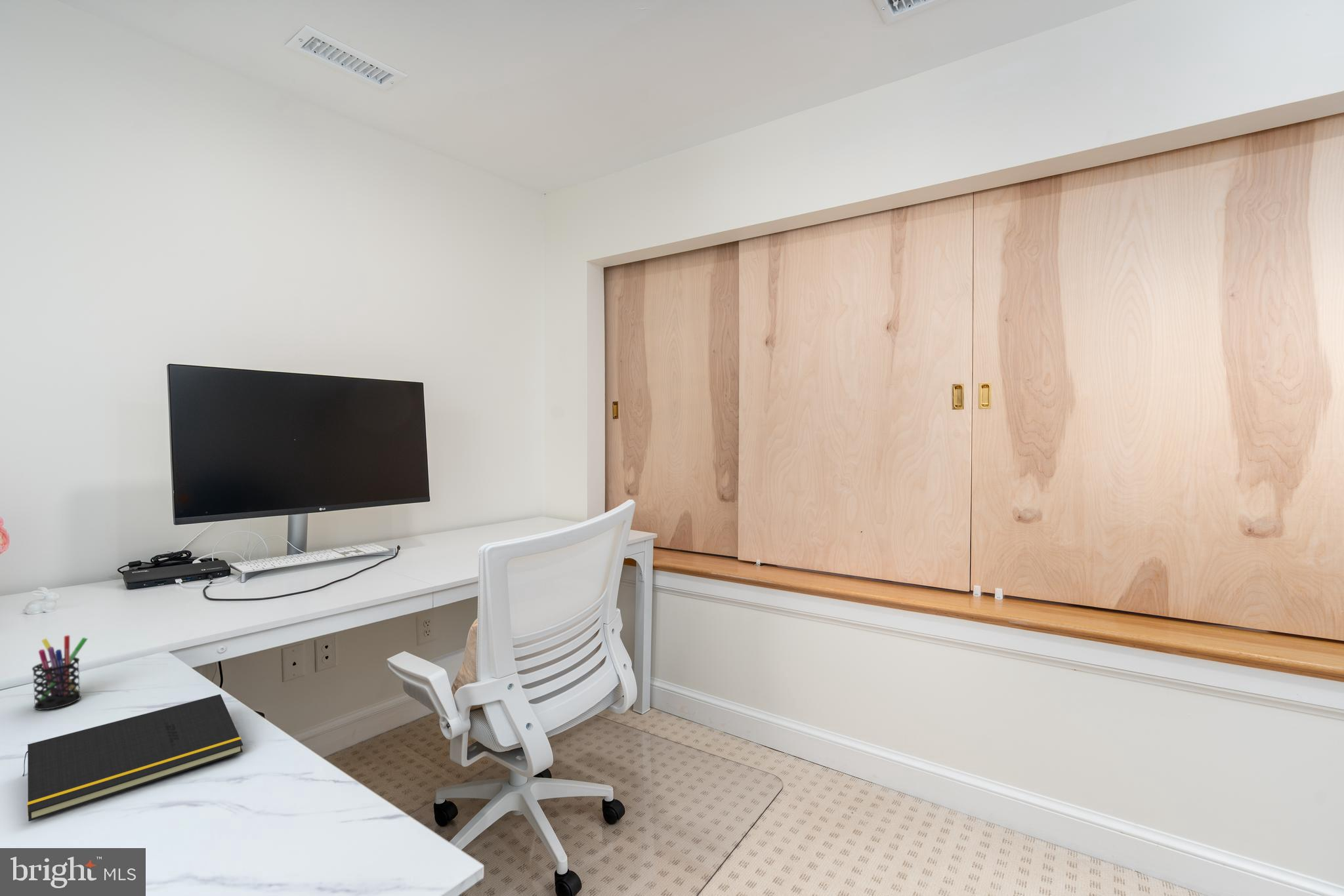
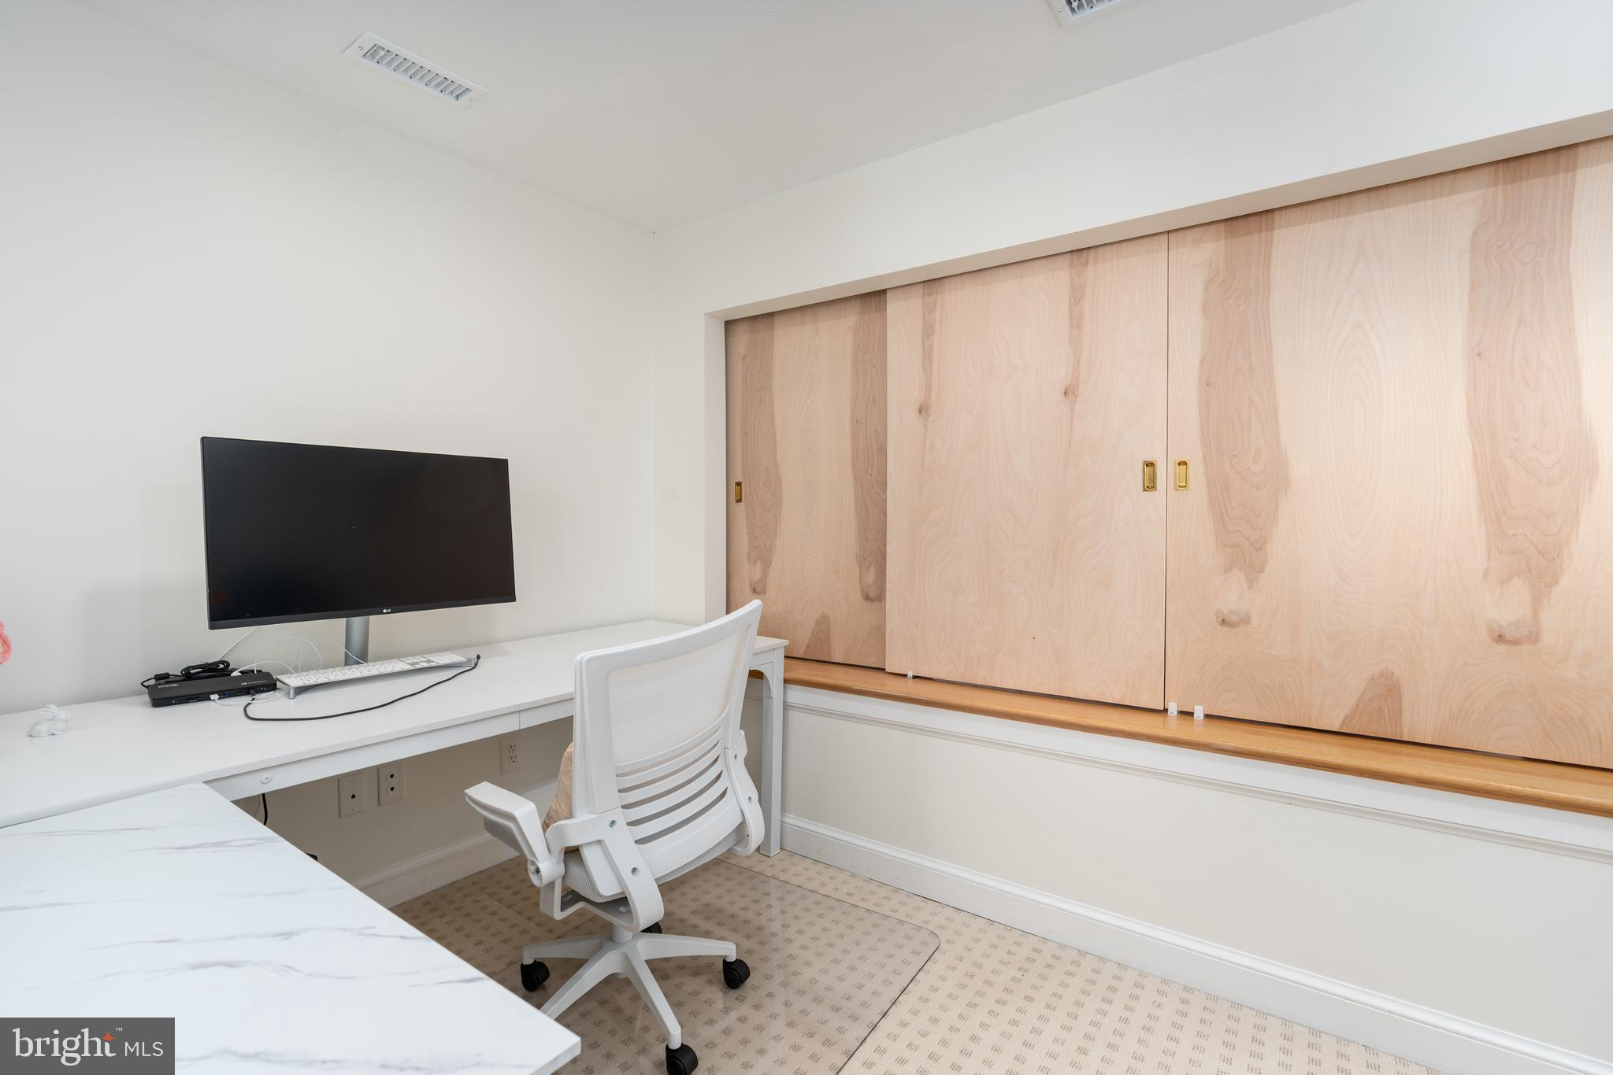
- notepad [22,693,243,822]
- pen holder [31,635,88,710]
